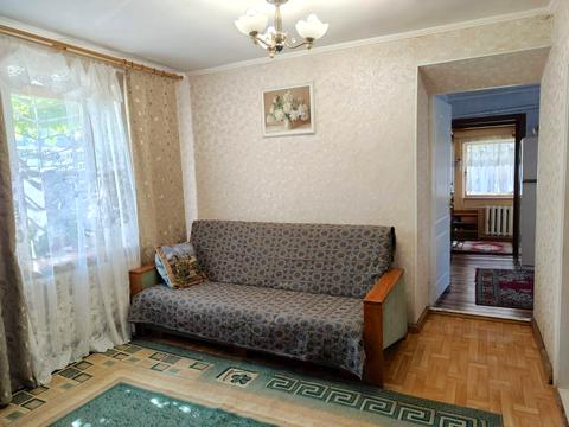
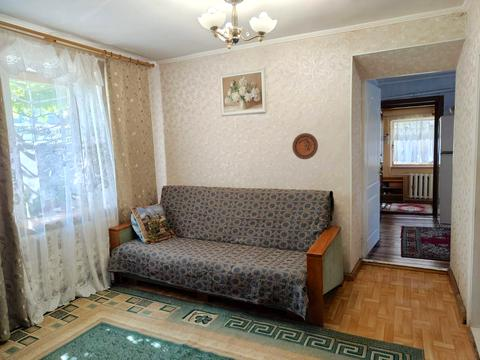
+ decorative plate [291,132,319,160]
